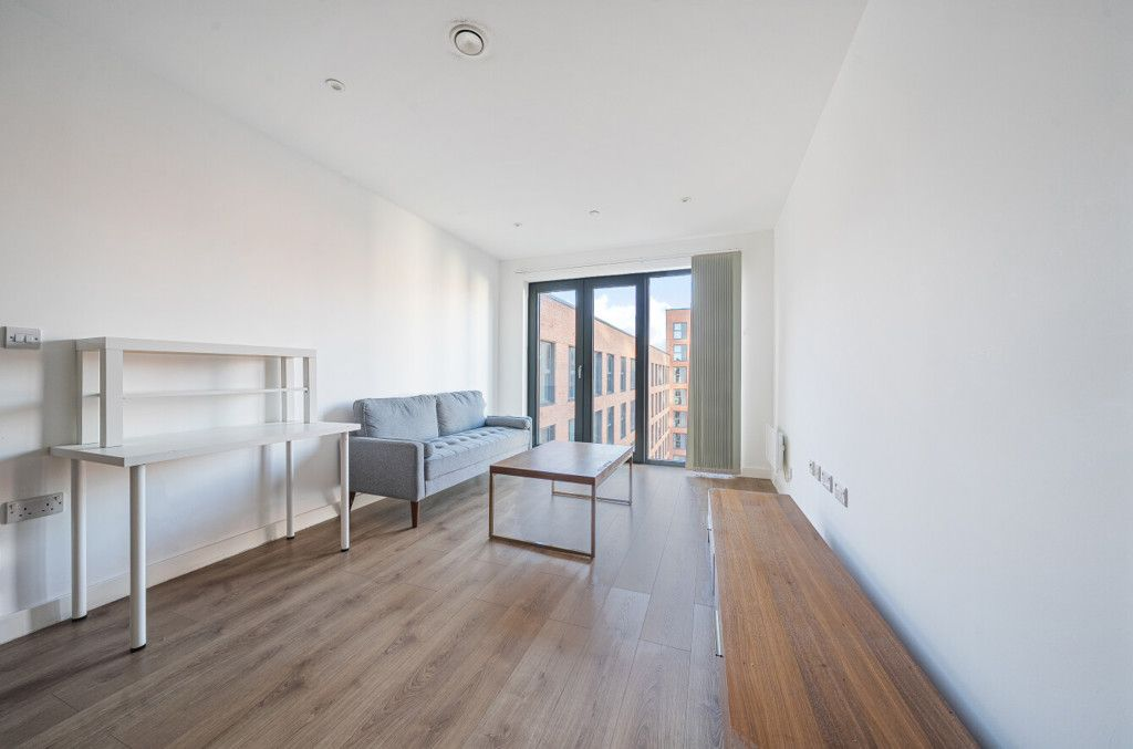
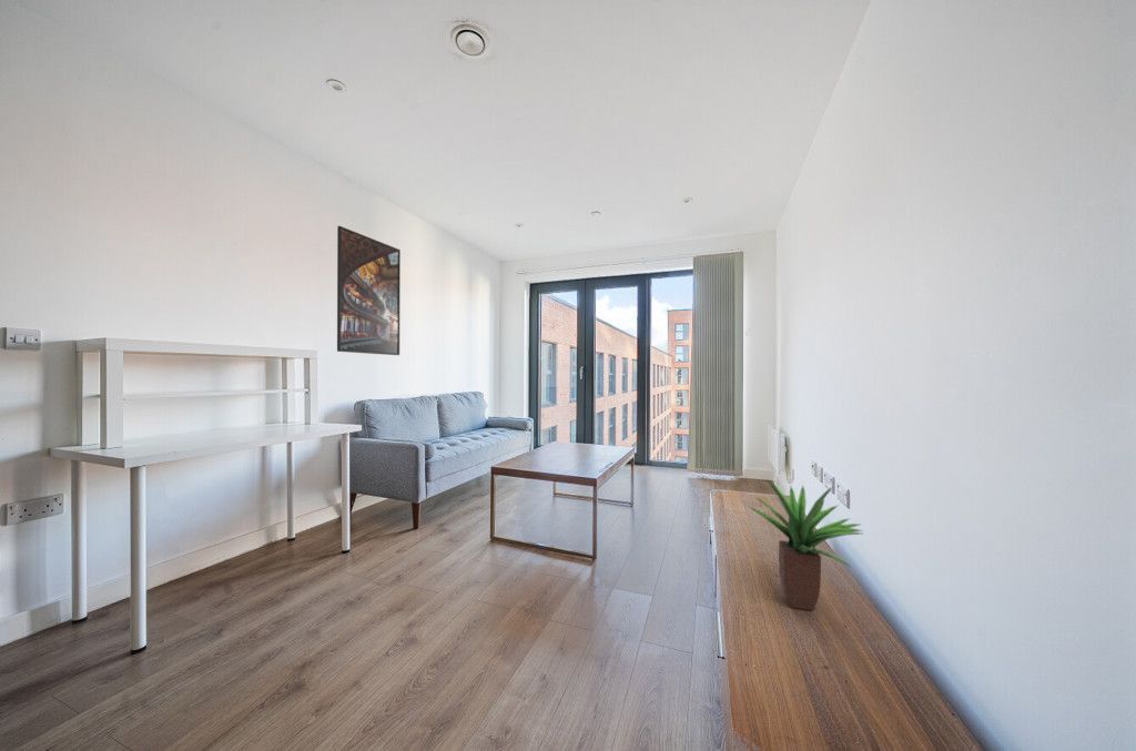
+ potted plant [748,478,864,611]
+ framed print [336,225,402,356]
